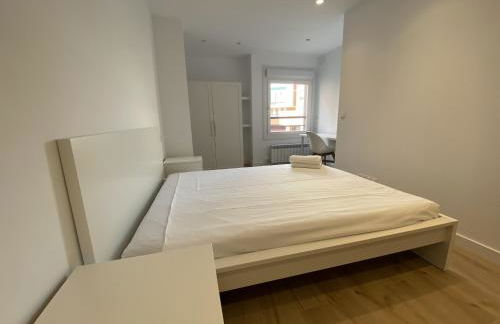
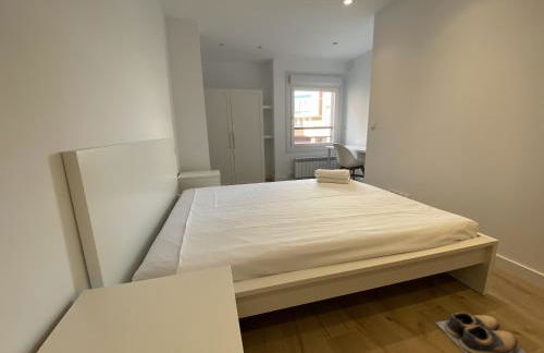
+ shoes [435,312,528,353]
